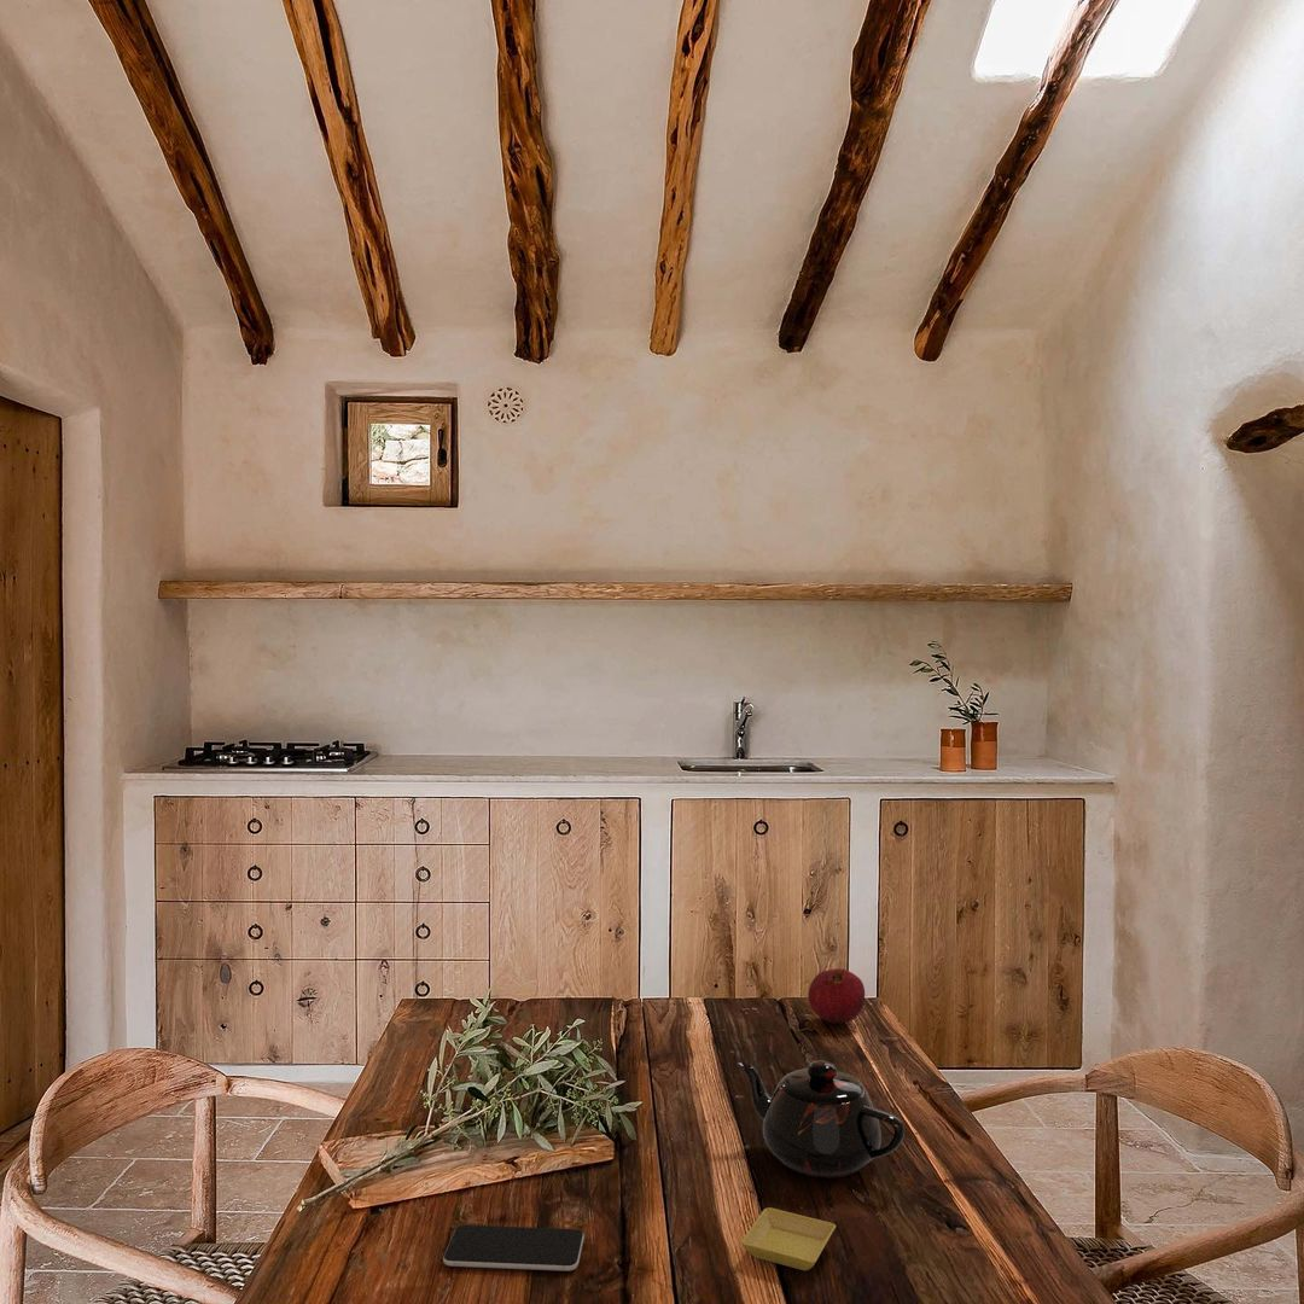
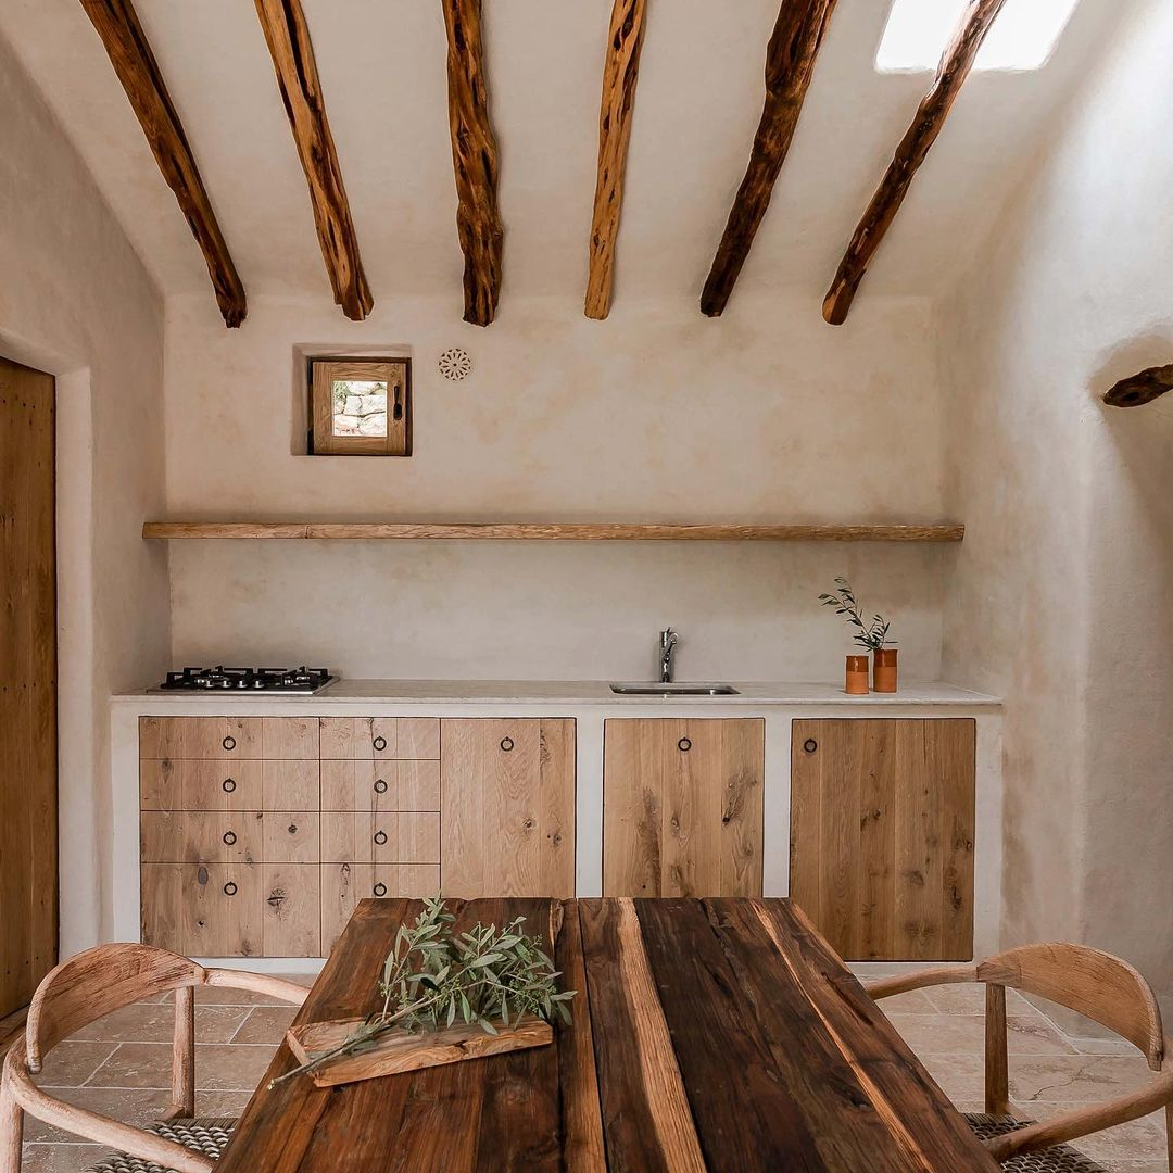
- fruit [807,967,866,1025]
- saucer [740,1206,837,1271]
- smartphone [442,1224,586,1273]
- teapot [735,1059,906,1178]
